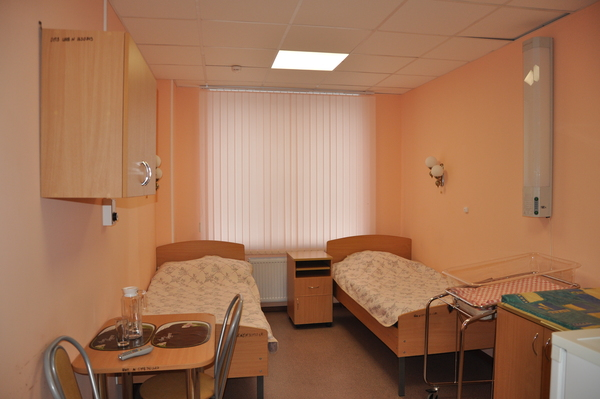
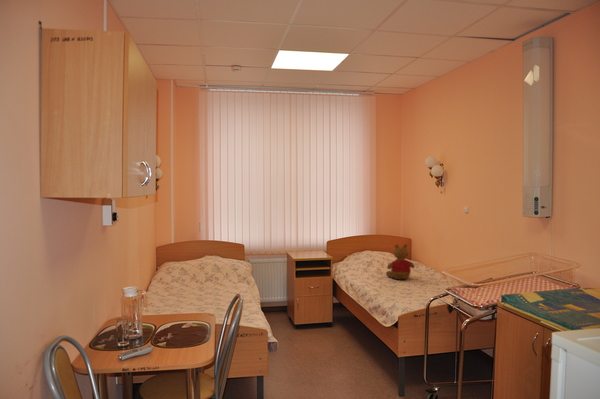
+ teddy bear [385,243,416,280]
